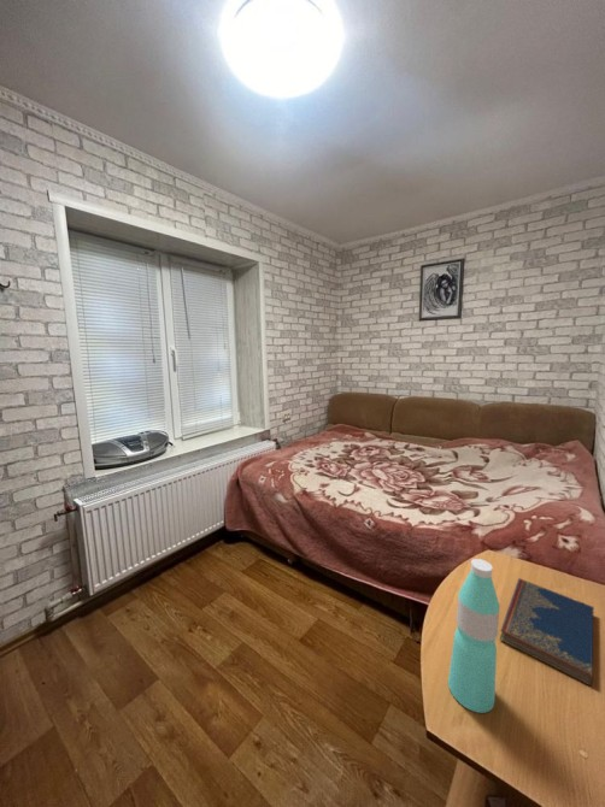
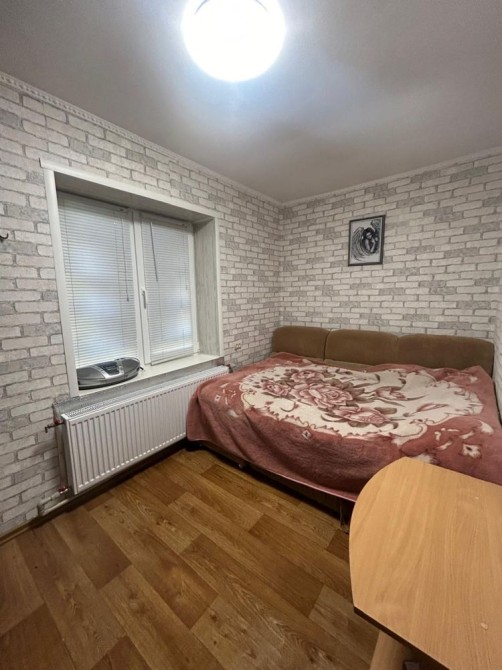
- water bottle [447,558,501,714]
- hardcover book [499,577,595,687]
